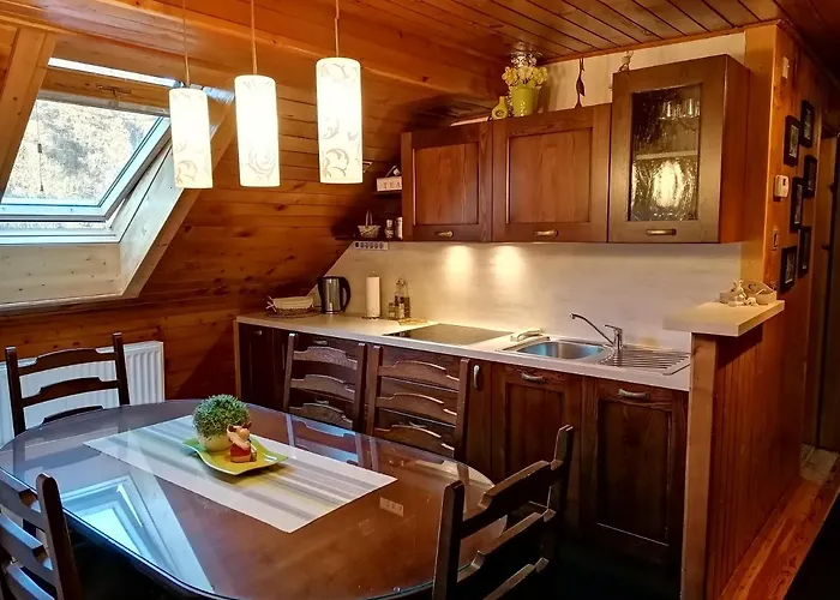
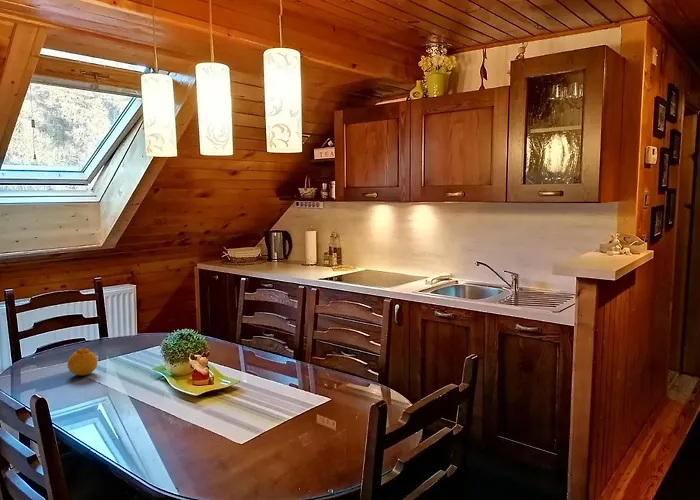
+ fruit [67,347,98,376]
